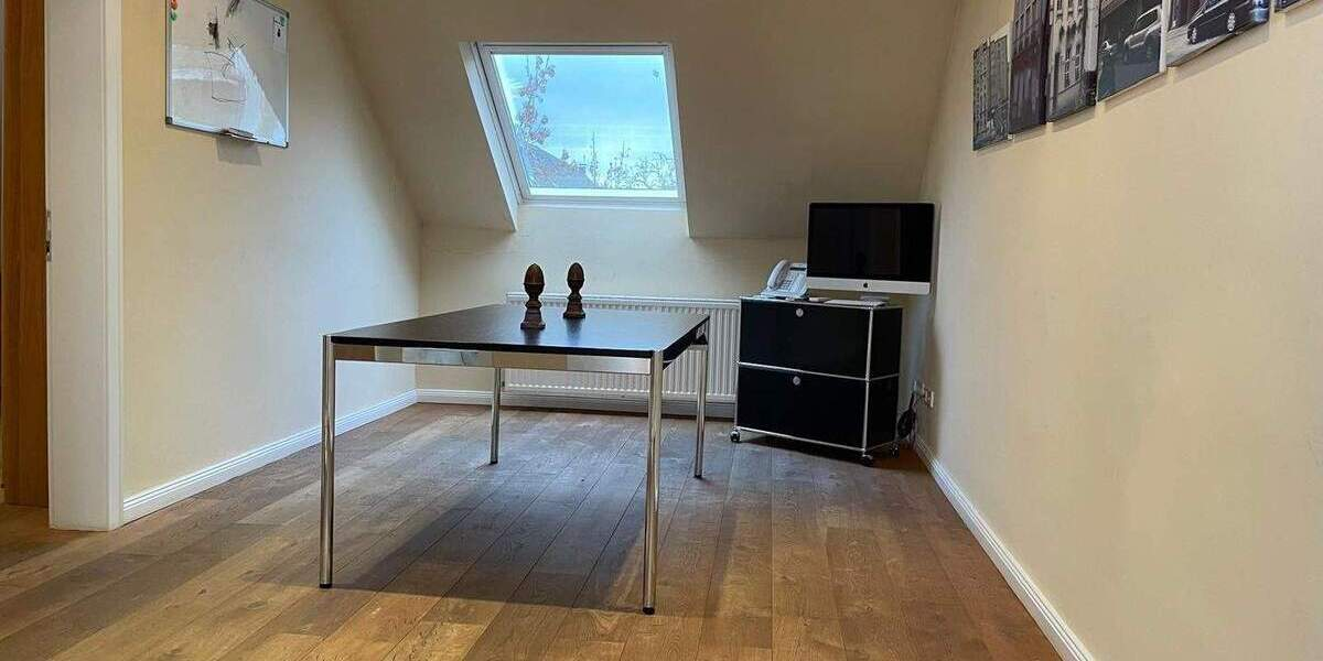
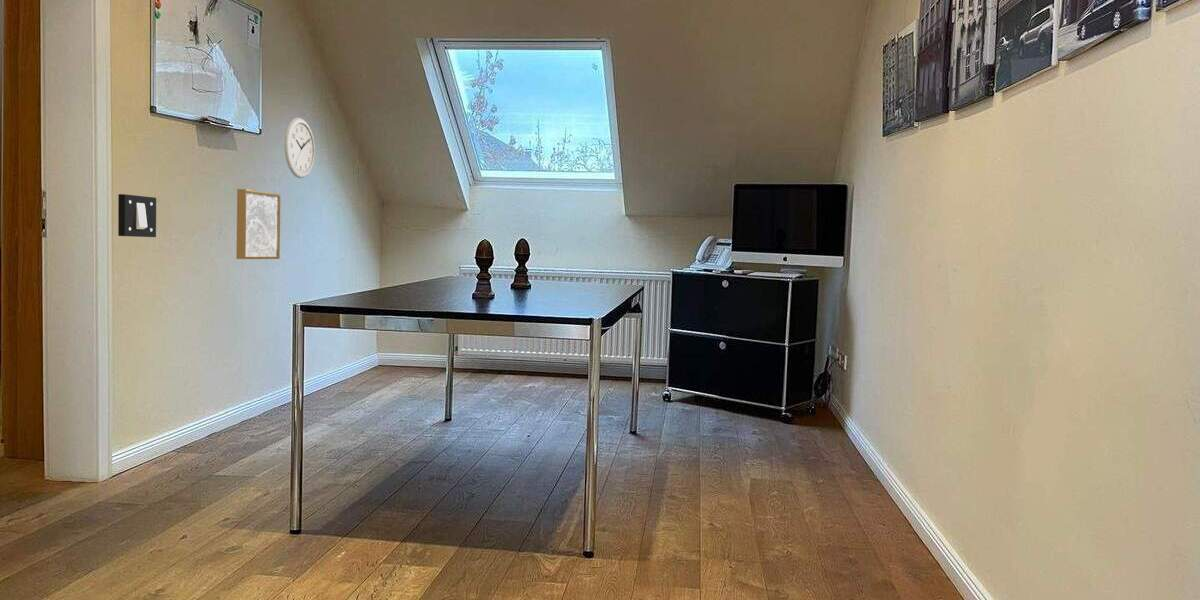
+ wall art [235,188,281,260]
+ wall clock [284,117,316,179]
+ light switch [117,193,157,238]
